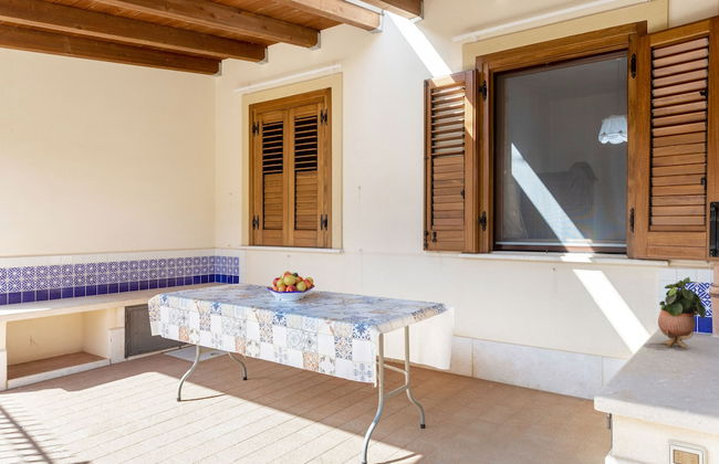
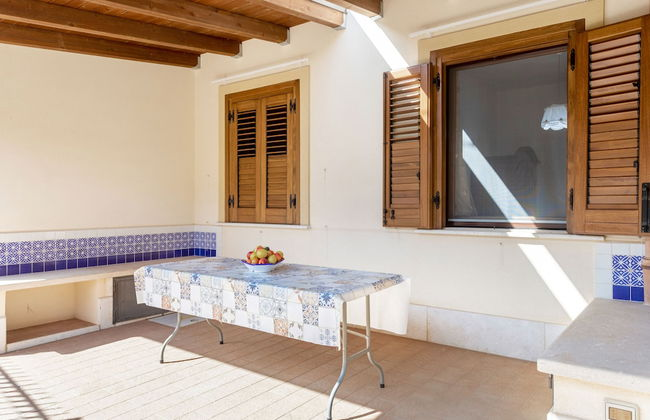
- potted plant [657,276,707,349]
